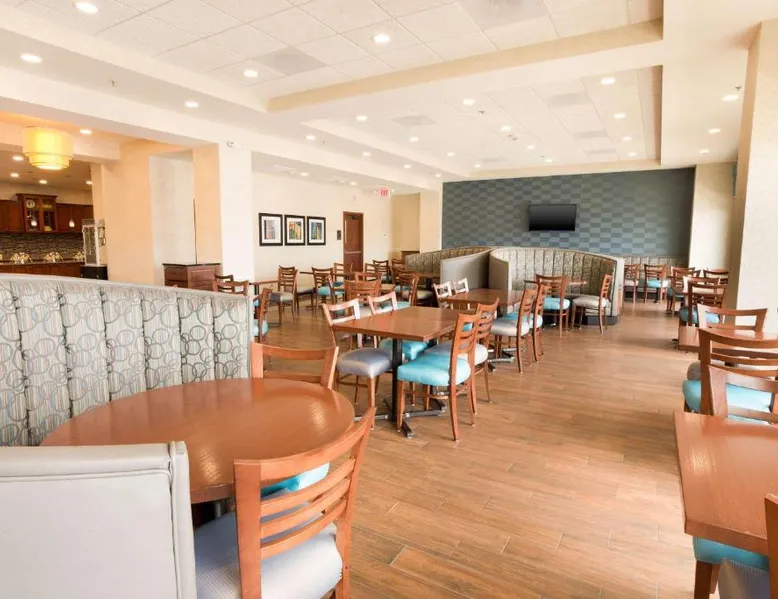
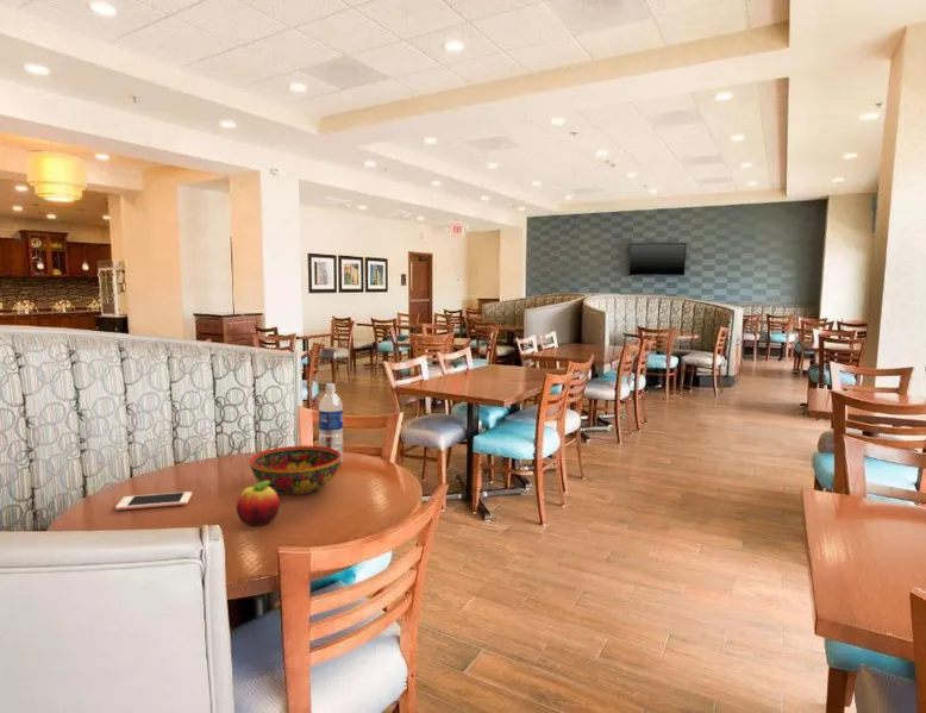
+ cell phone [114,490,193,512]
+ water bottle [318,382,344,464]
+ bowl [249,445,342,496]
+ fruit [236,481,281,527]
